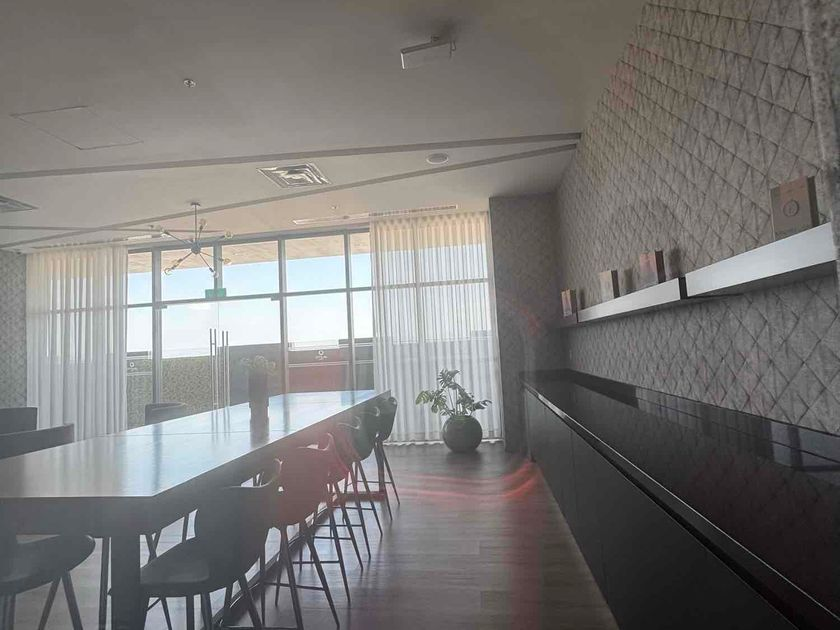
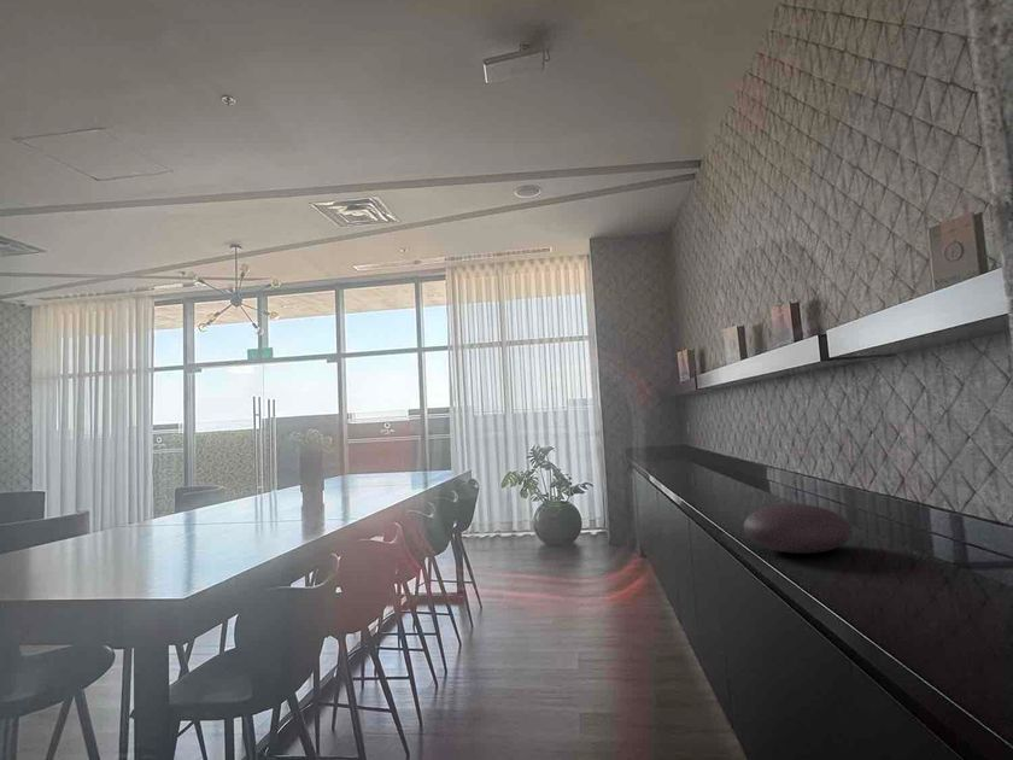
+ decorative bowl [743,503,853,555]
